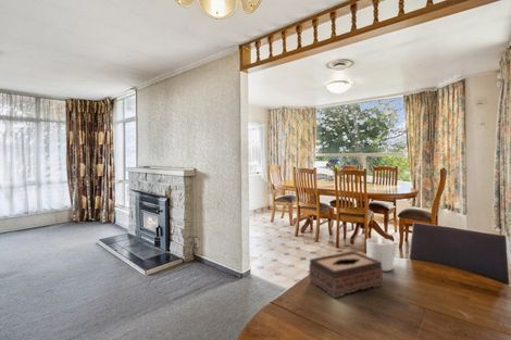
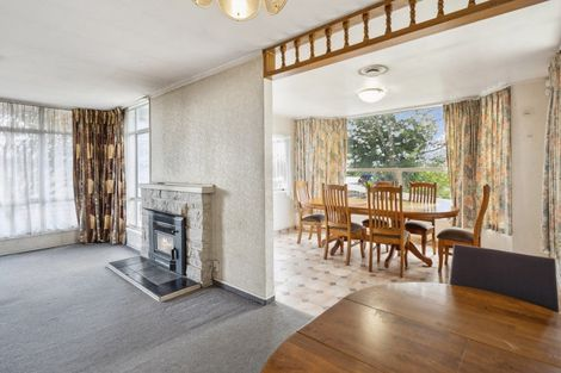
- tissue box [308,250,384,299]
- candle [365,235,395,272]
